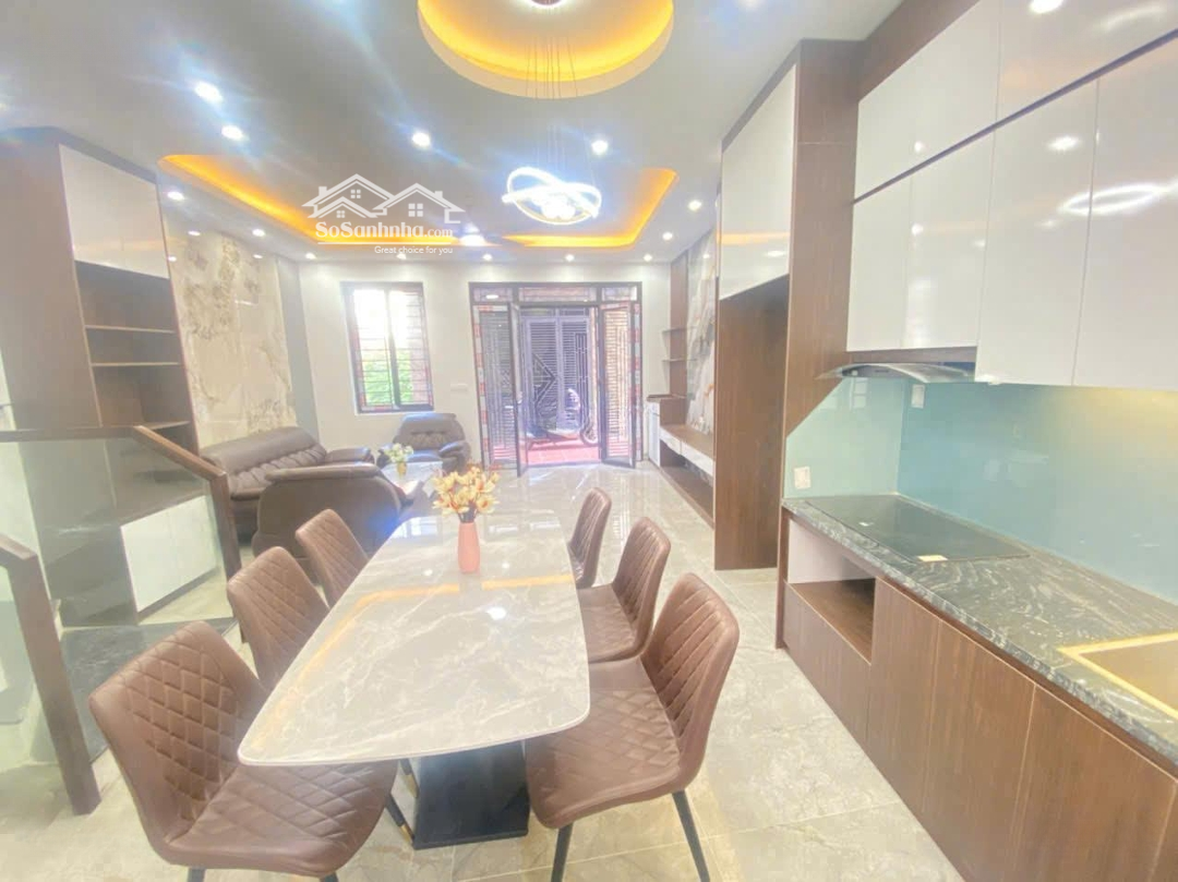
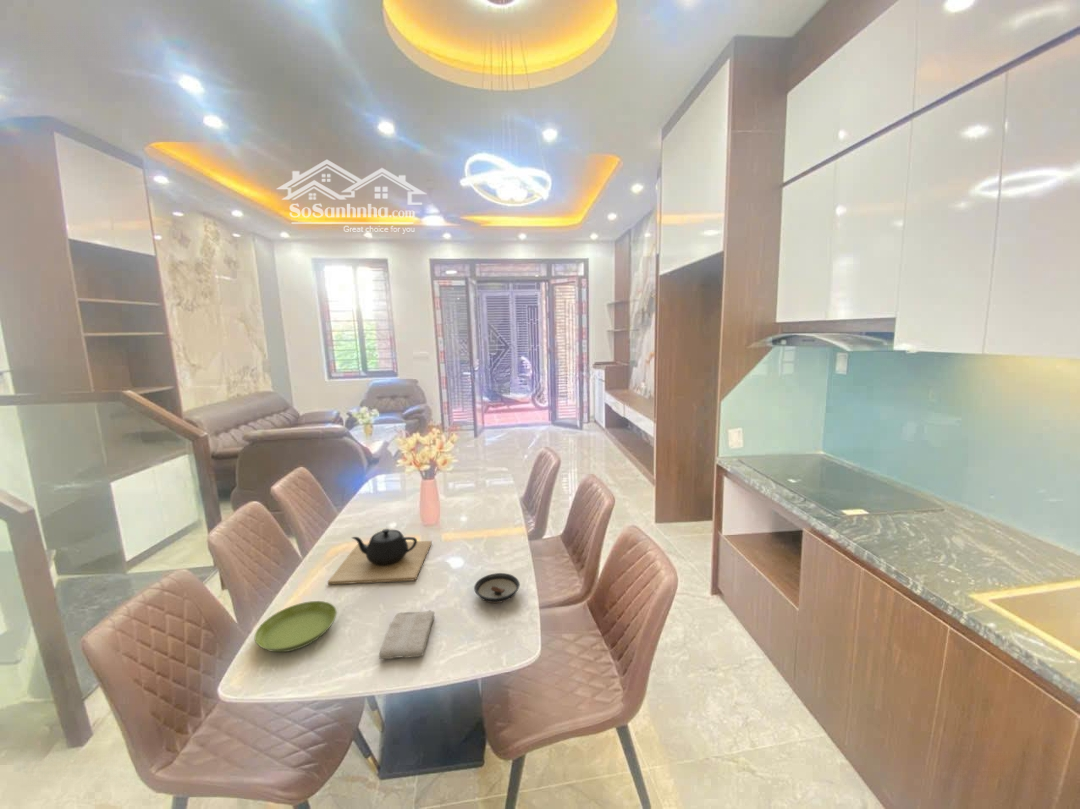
+ teapot [327,528,433,586]
+ saucer [254,600,338,653]
+ saucer [473,572,521,604]
+ washcloth [378,609,435,660]
